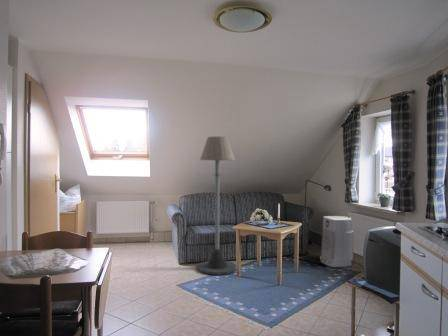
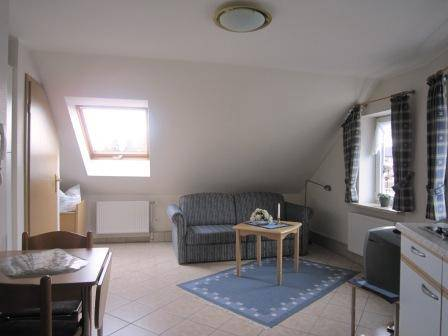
- air purifier [319,215,354,268]
- floor lamp [196,136,238,276]
